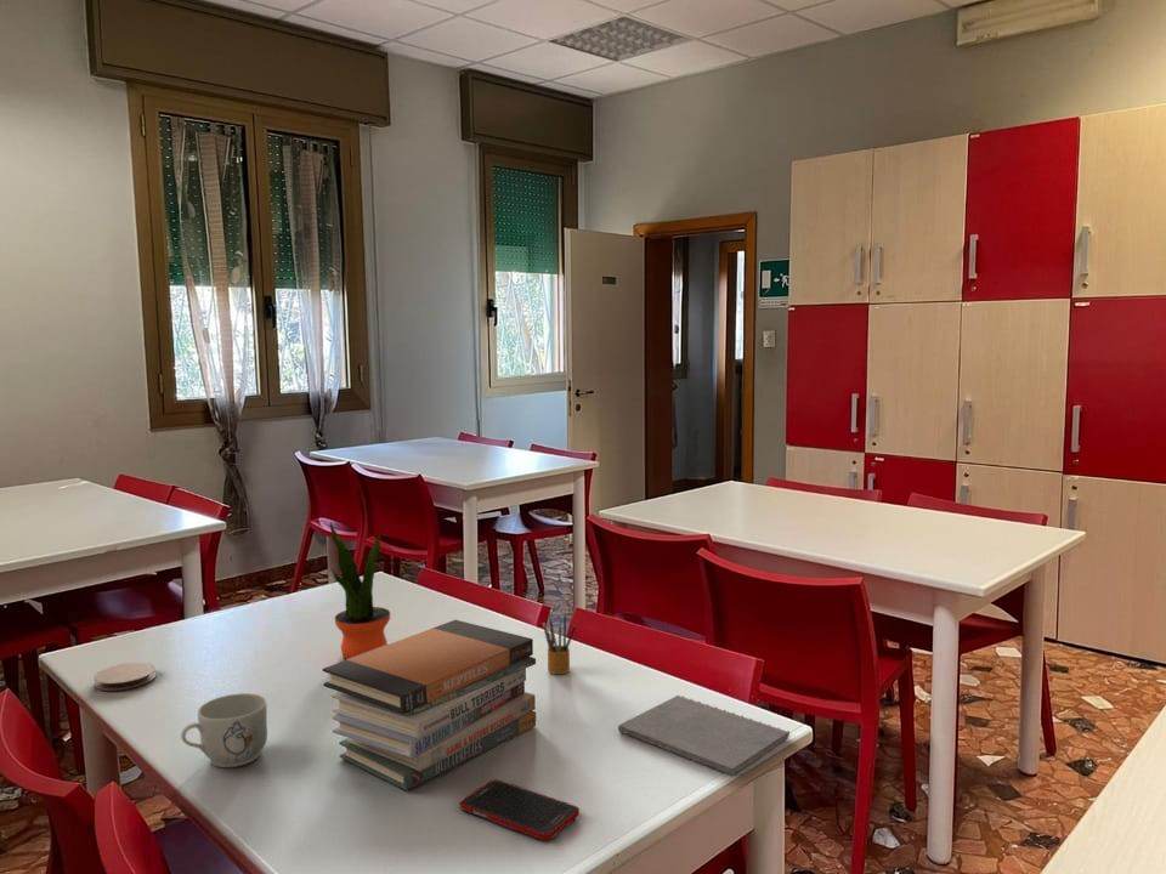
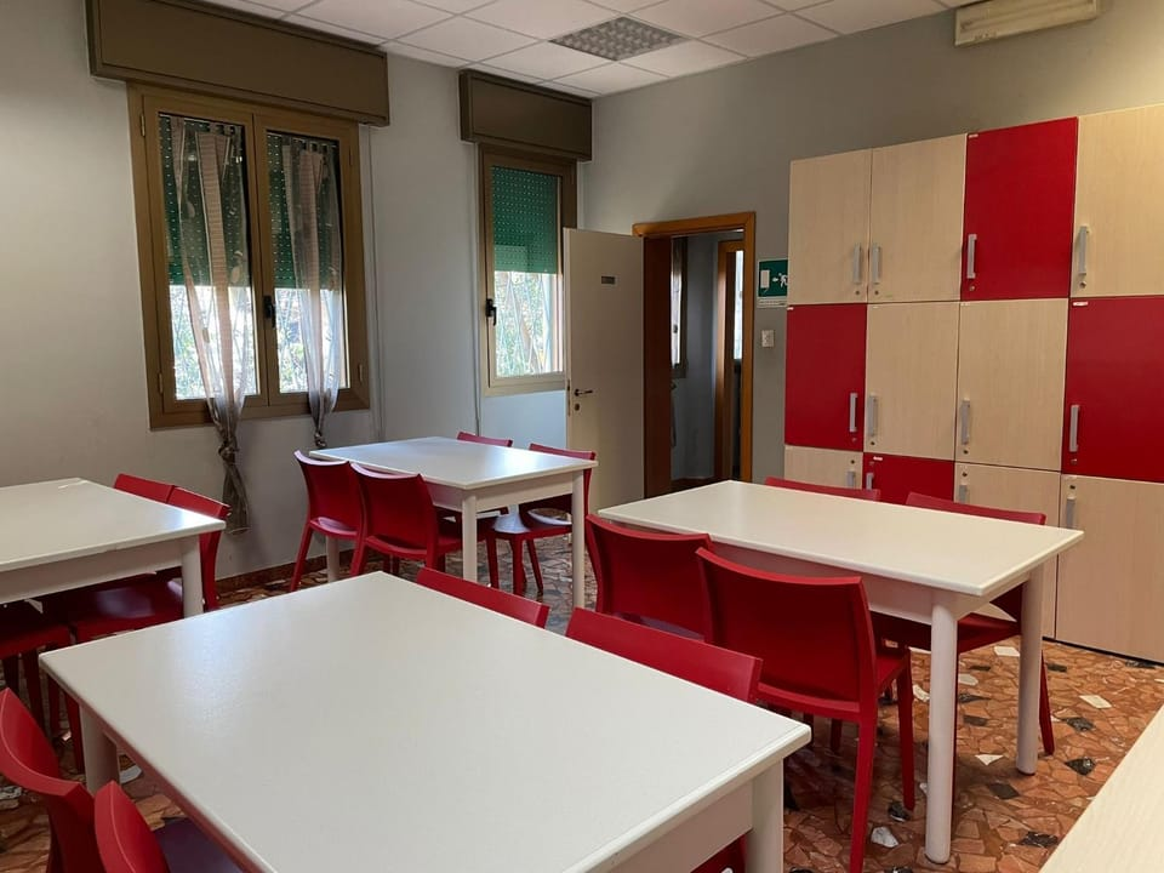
- pencil box [542,612,577,675]
- coaster [92,662,157,692]
- potted plant [329,521,391,660]
- mug [180,692,268,768]
- notepad [617,694,791,776]
- book stack [322,619,537,791]
- cell phone [458,778,581,841]
